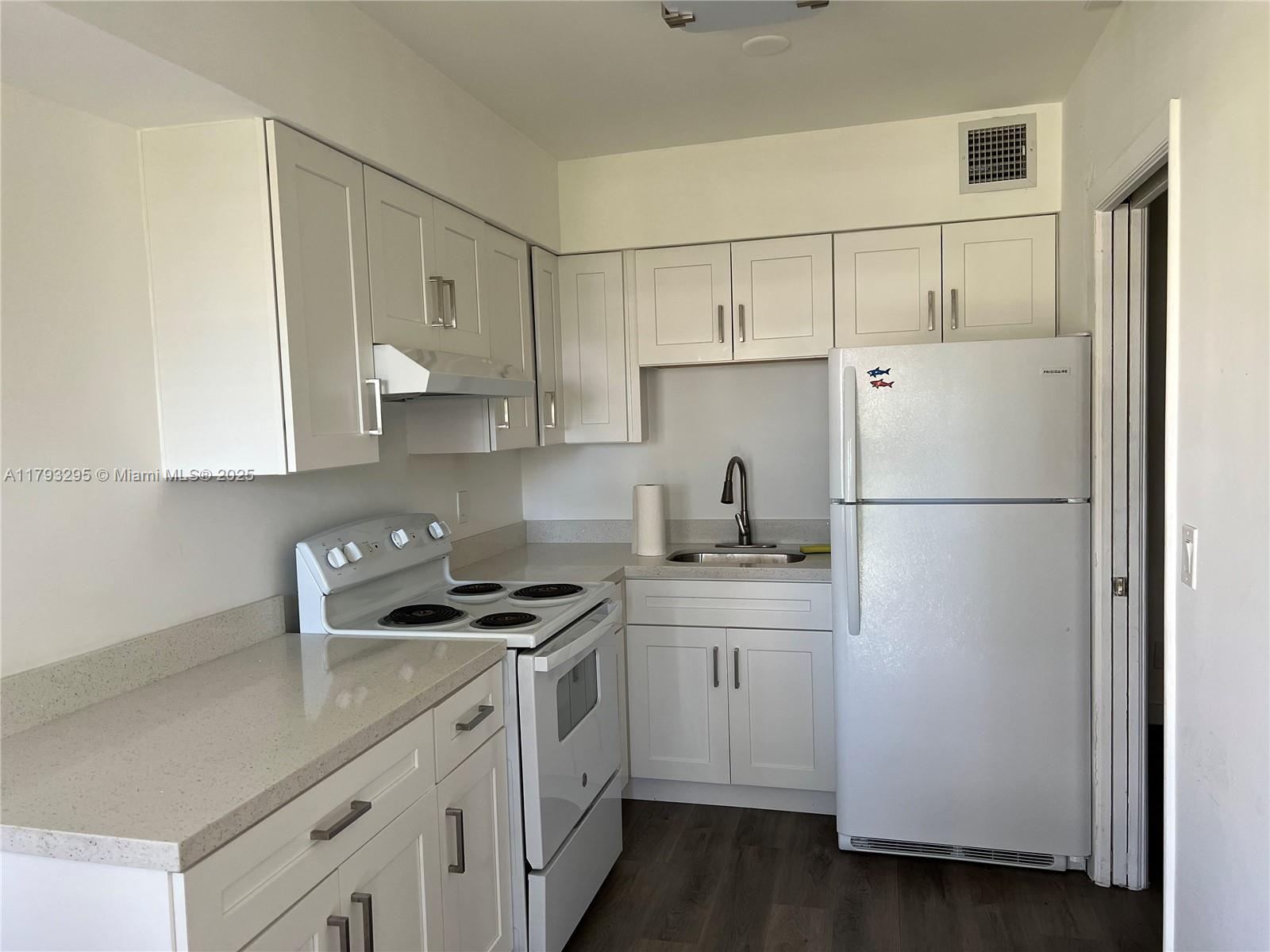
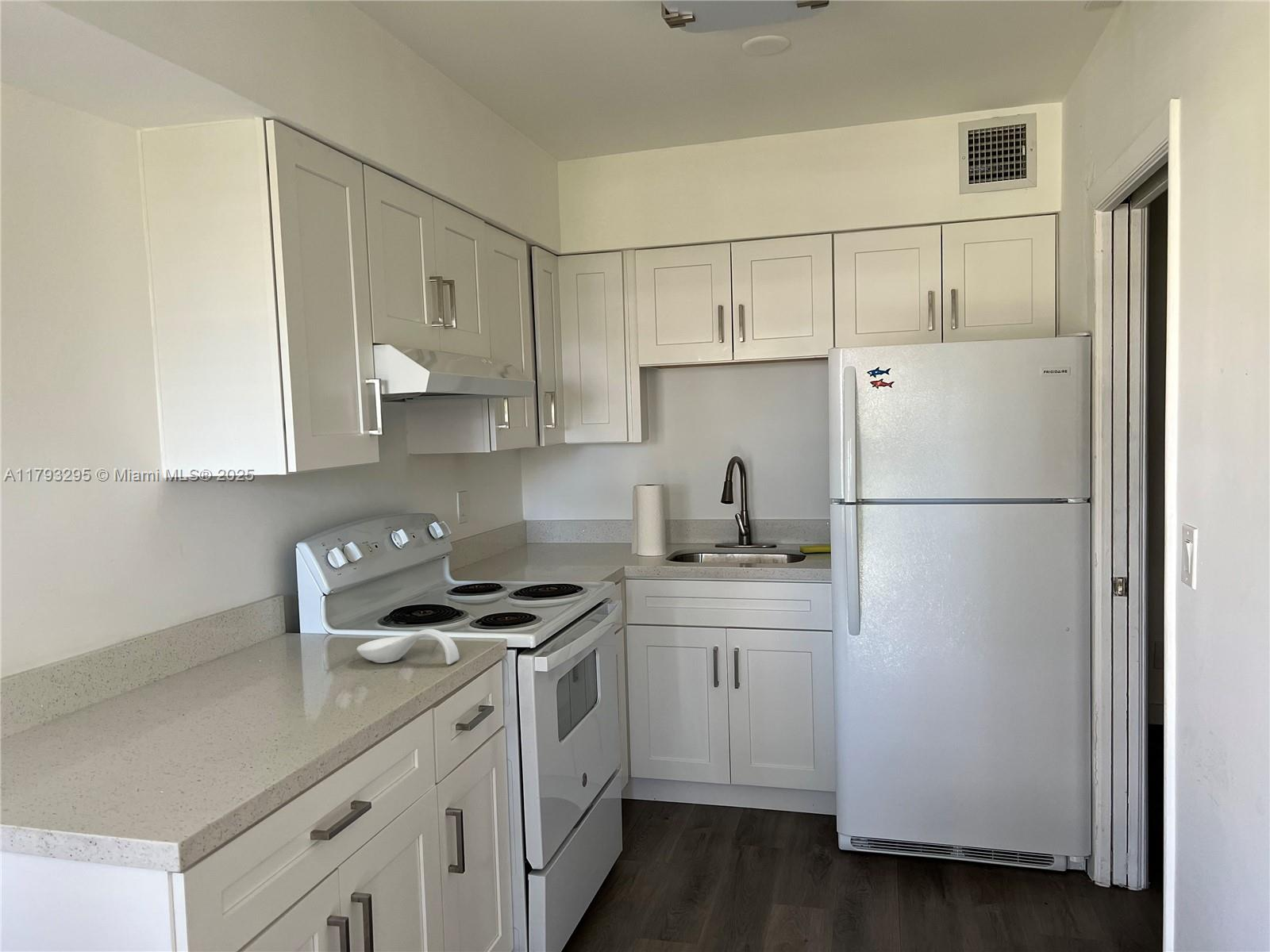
+ spoon rest [356,628,460,666]
